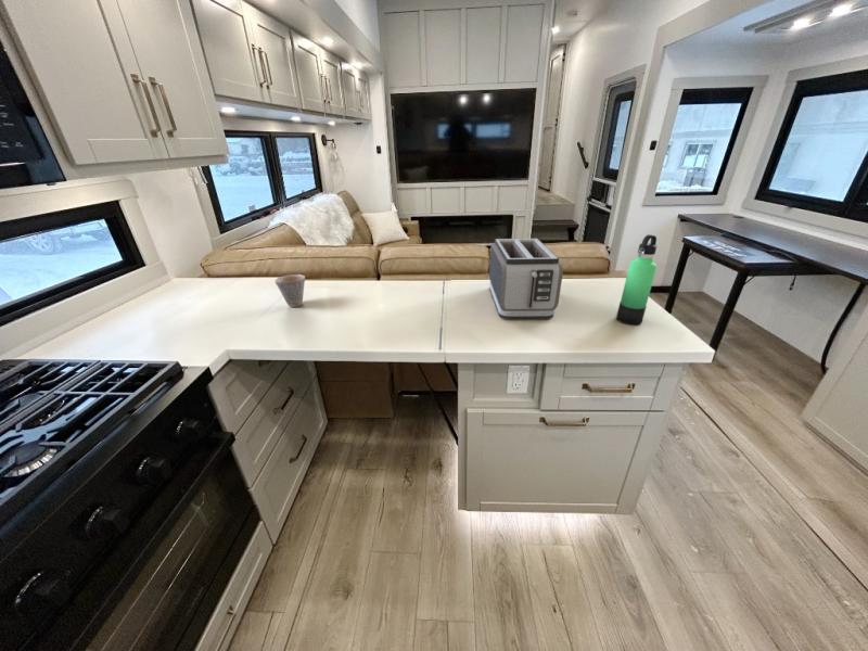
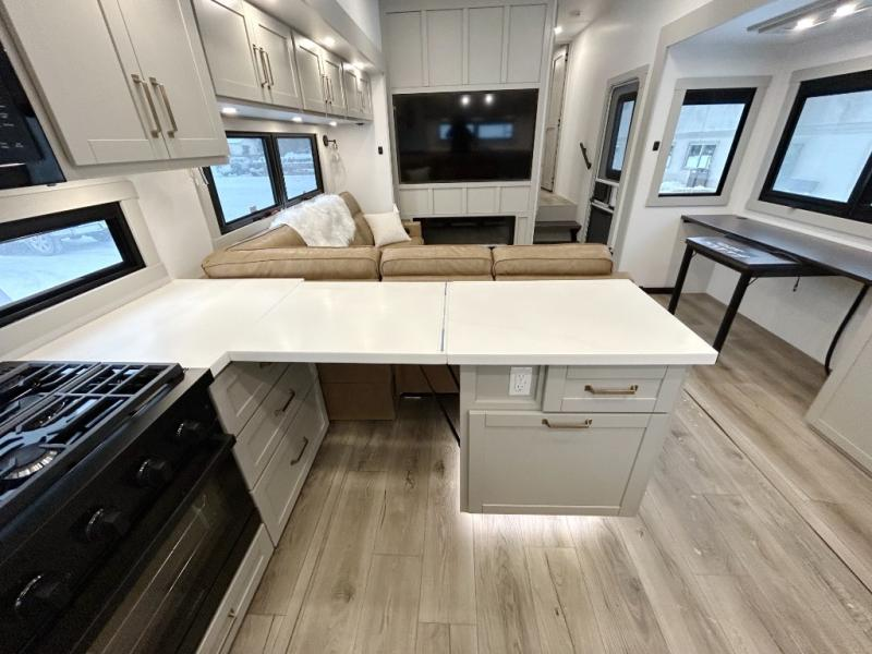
- thermos bottle [615,233,659,326]
- cup [273,273,306,308]
- toaster [488,238,564,320]
